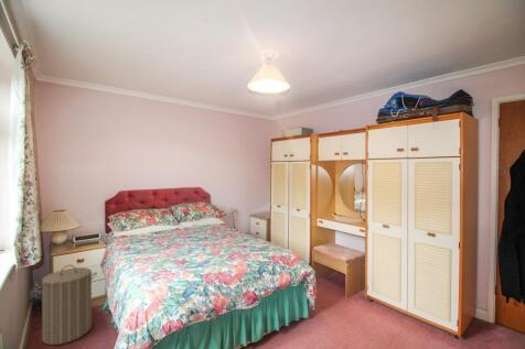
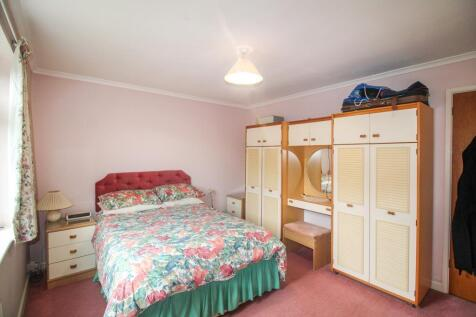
- laundry hamper [34,264,98,346]
